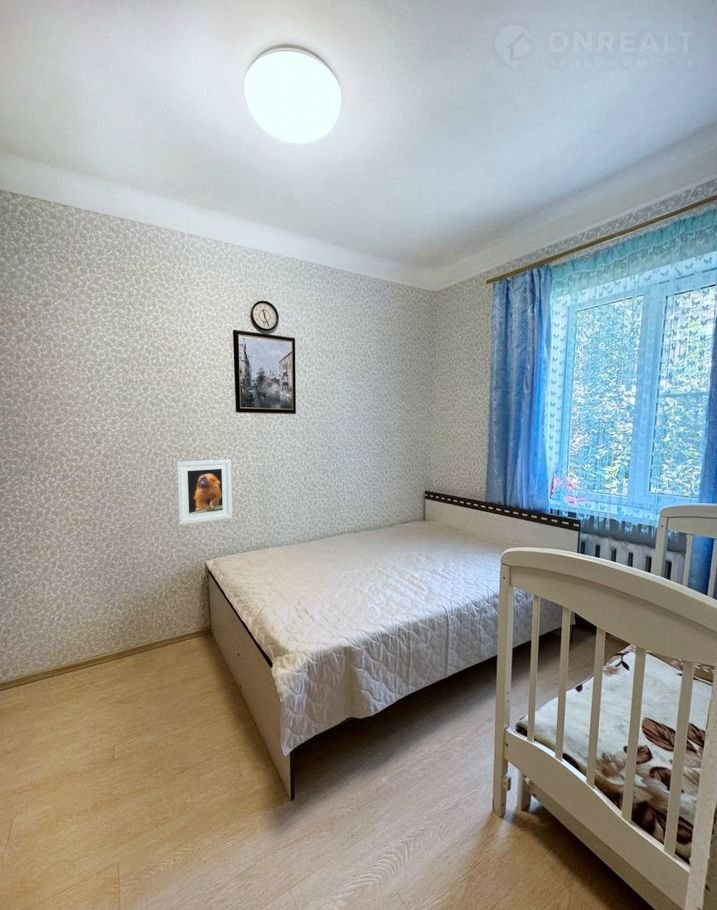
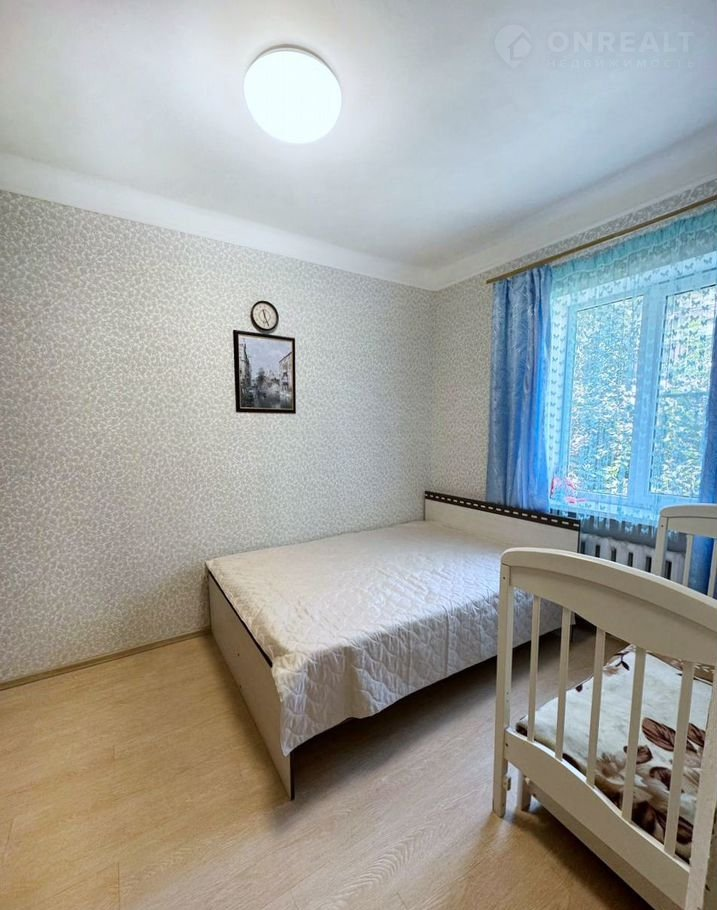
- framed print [176,458,233,526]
